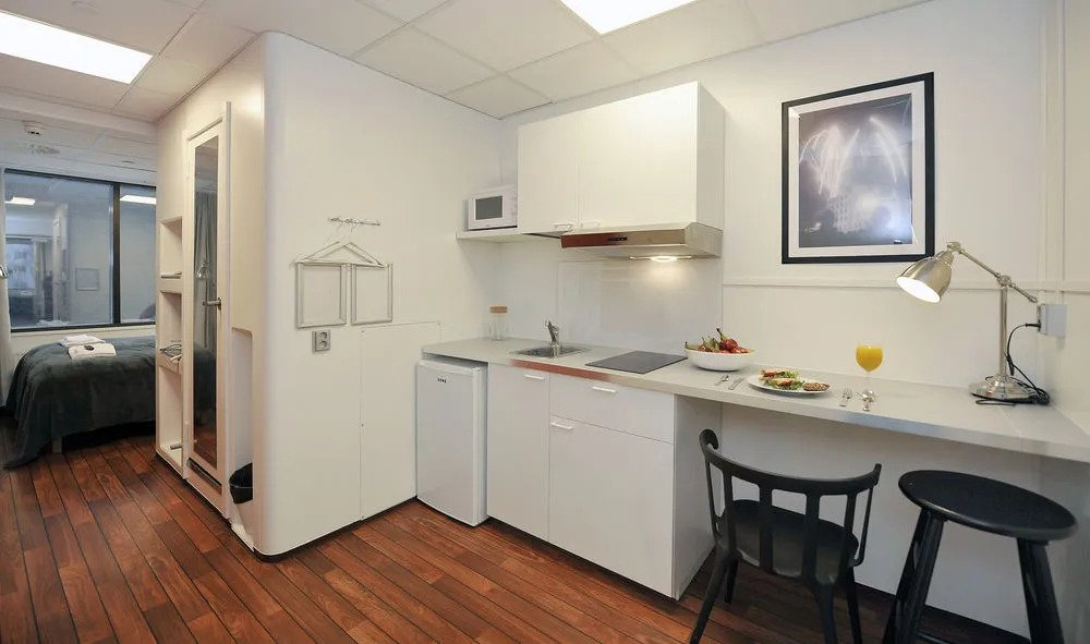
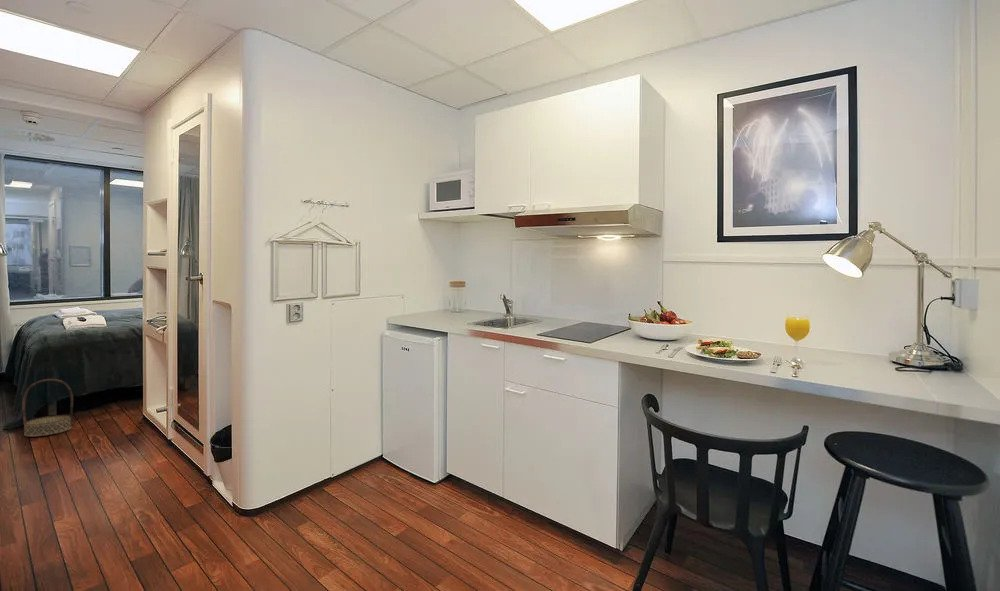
+ basket [21,378,74,438]
